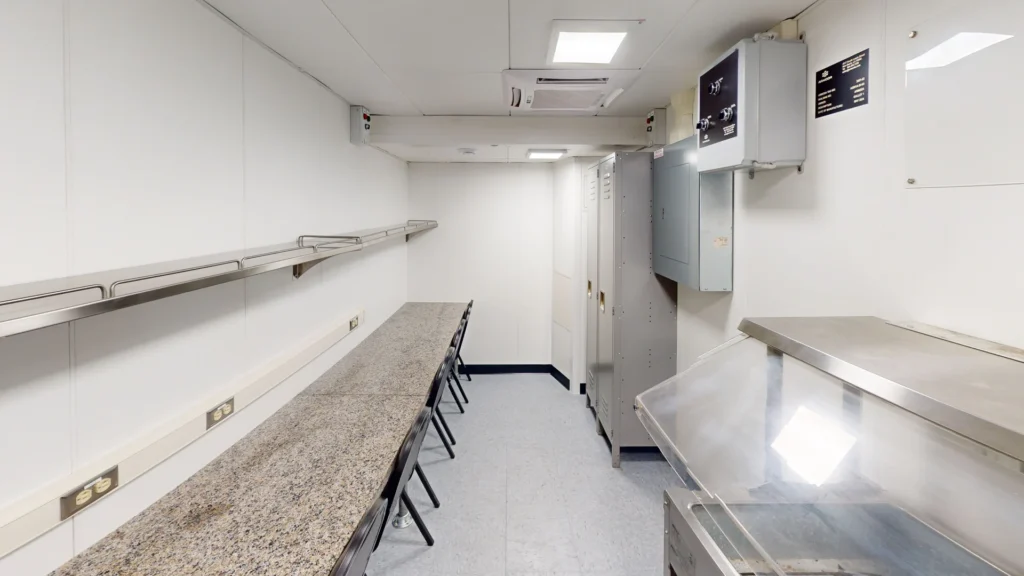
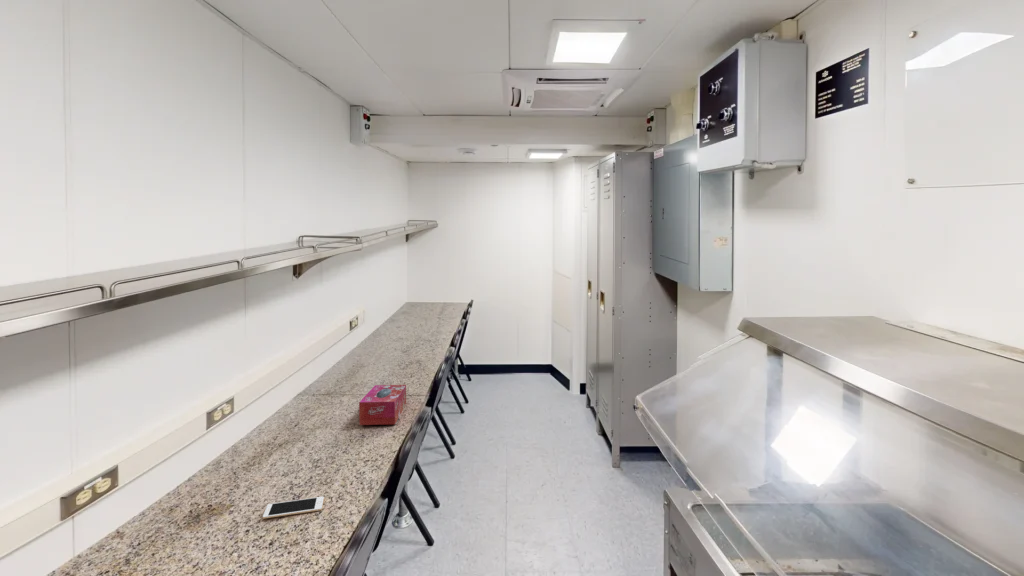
+ cell phone [262,496,325,520]
+ tissue box [358,384,407,426]
